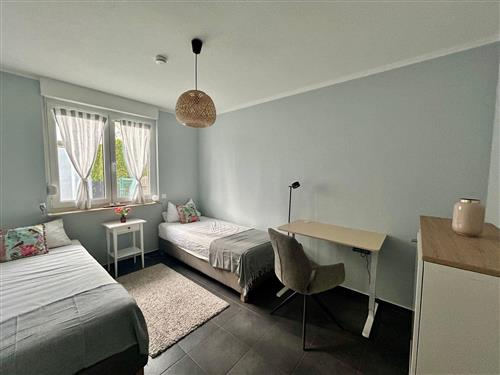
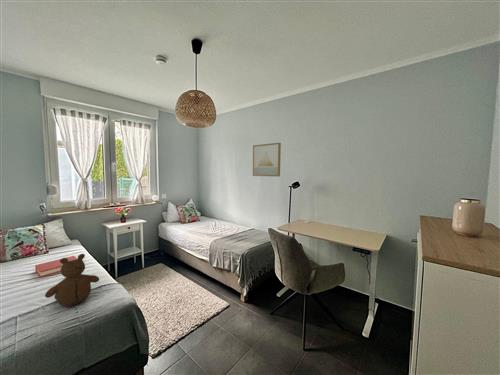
+ hardback book [34,255,78,278]
+ teddy bear [44,253,100,308]
+ wall art [252,142,282,177]
